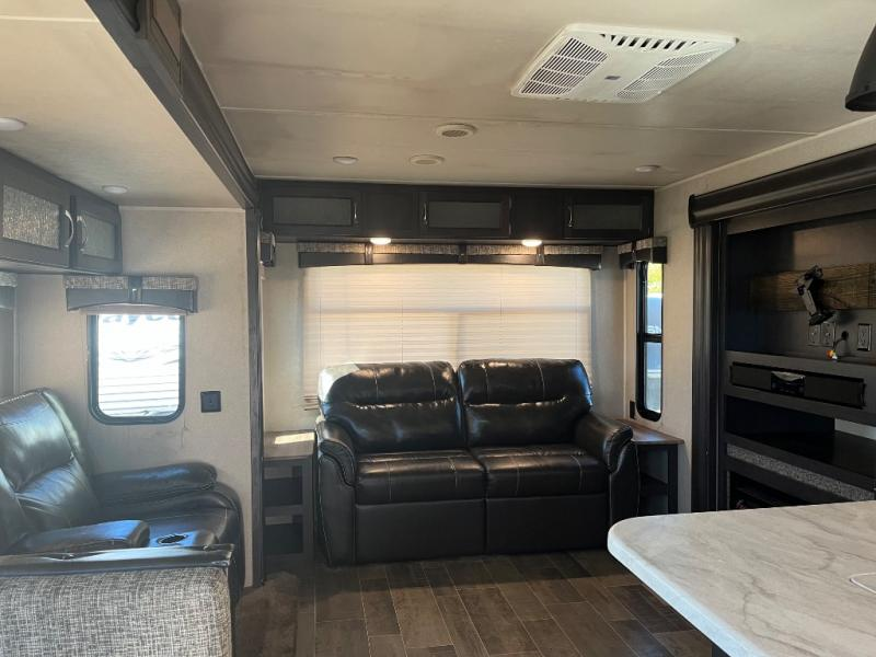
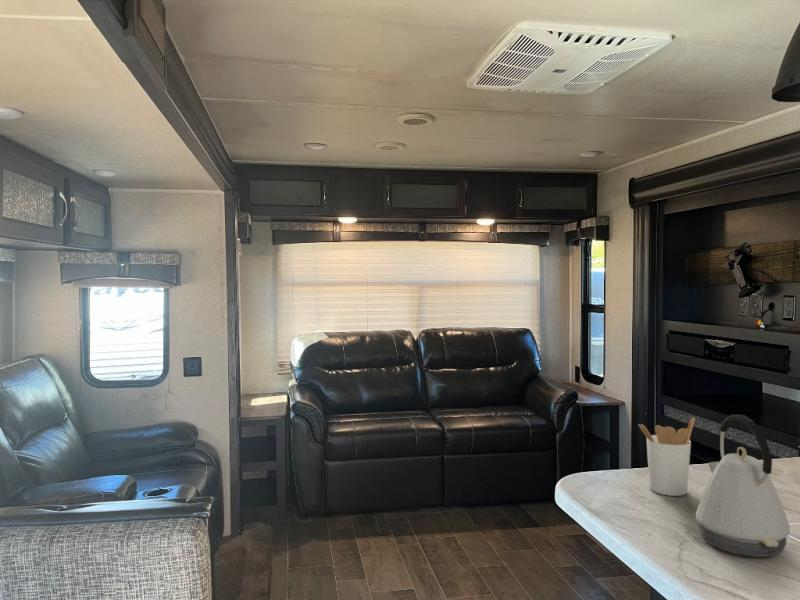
+ kettle [695,414,791,558]
+ utensil holder [637,416,696,497]
